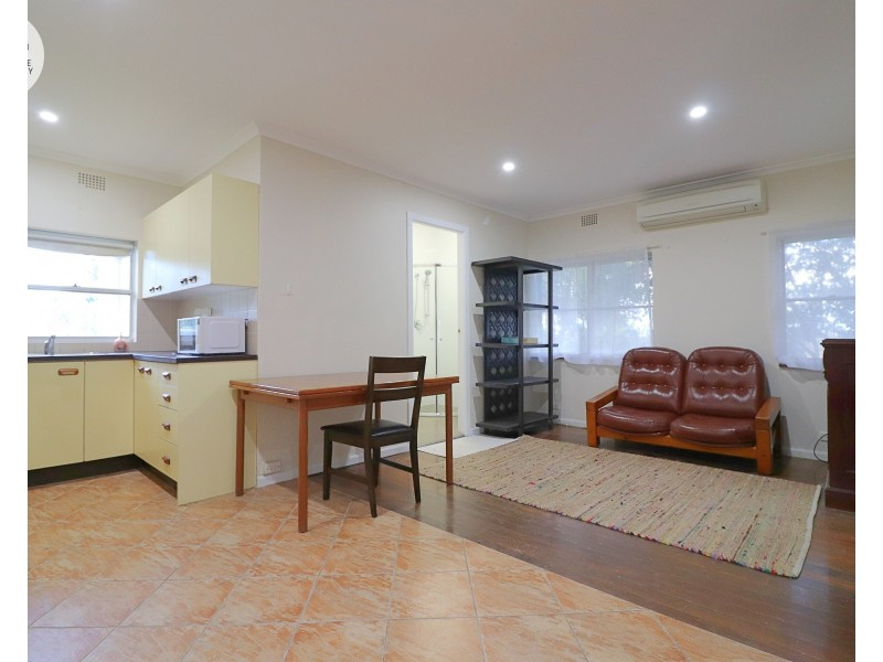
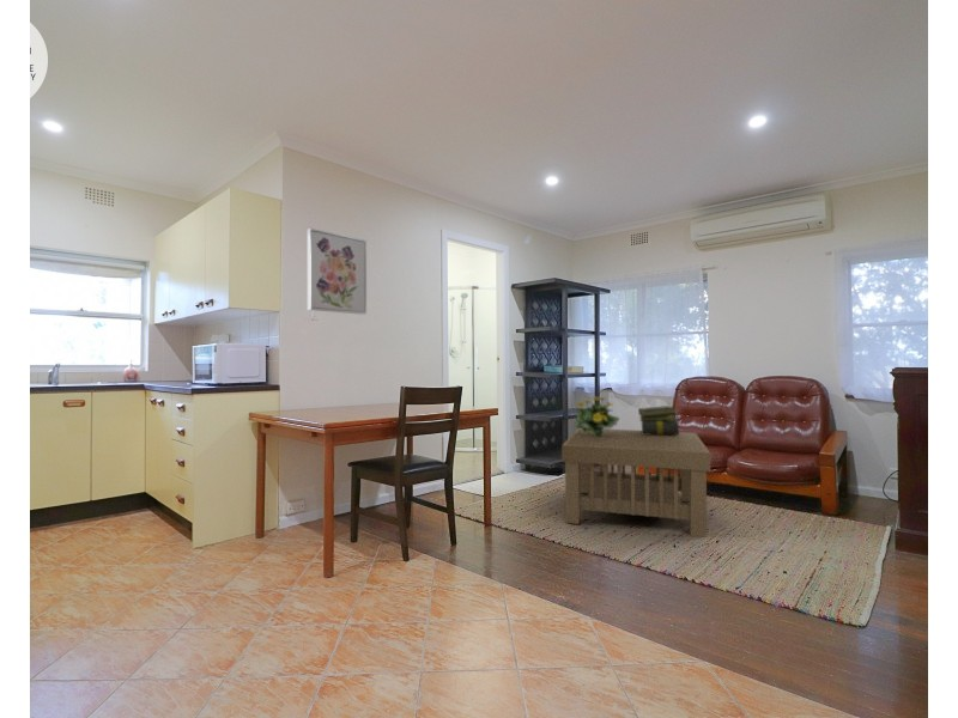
+ flowering plant [572,395,620,437]
+ wall art [307,227,368,316]
+ coffee table [560,427,711,538]
+ stack of books [637,404,680,436]
